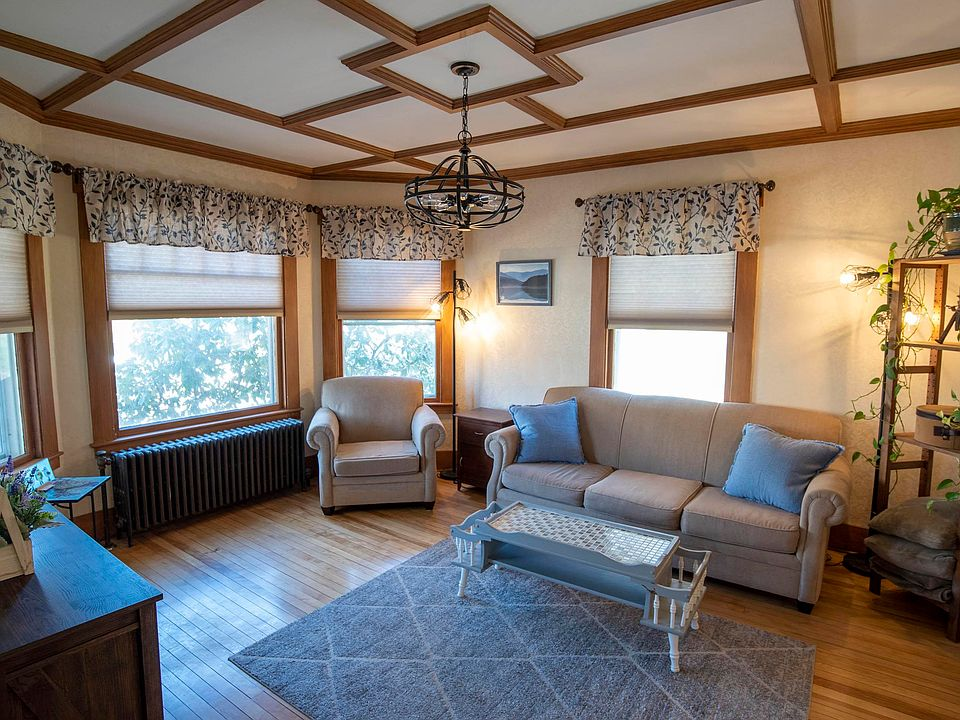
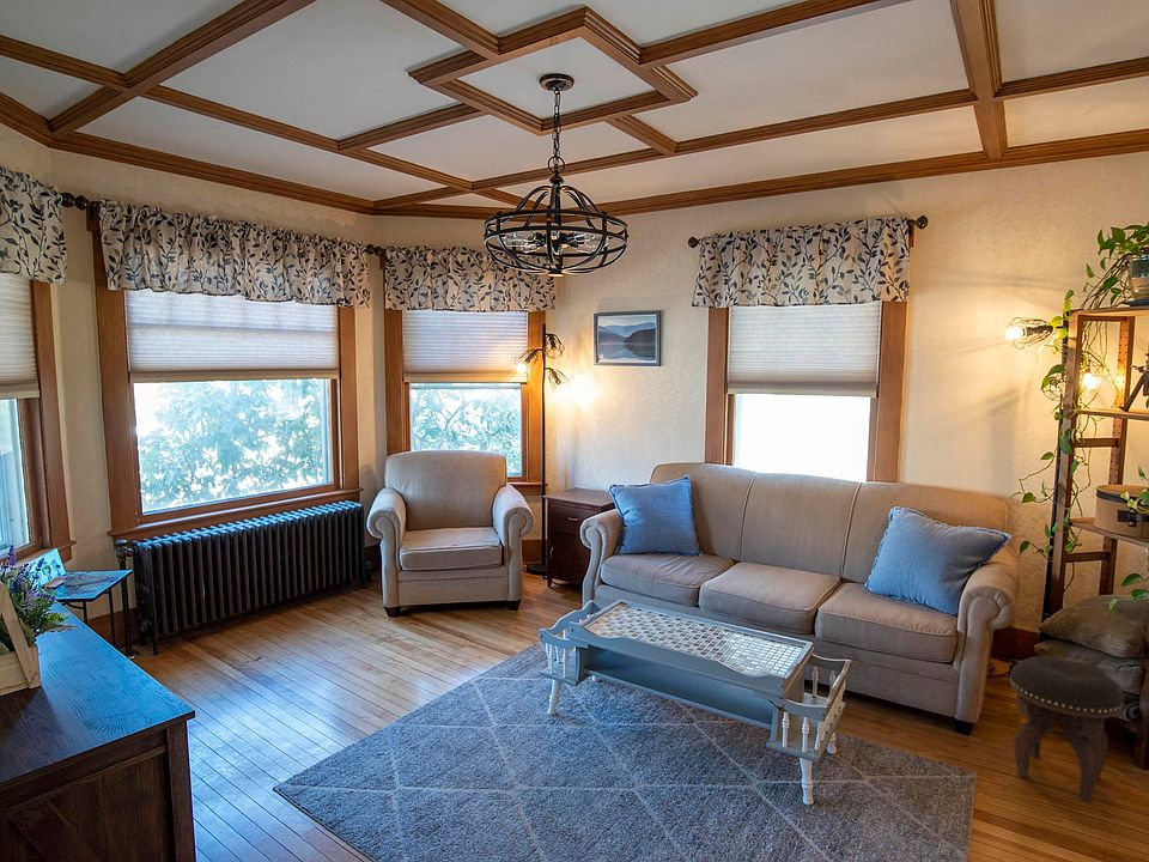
+ footstool [1009,655,1125,802]
